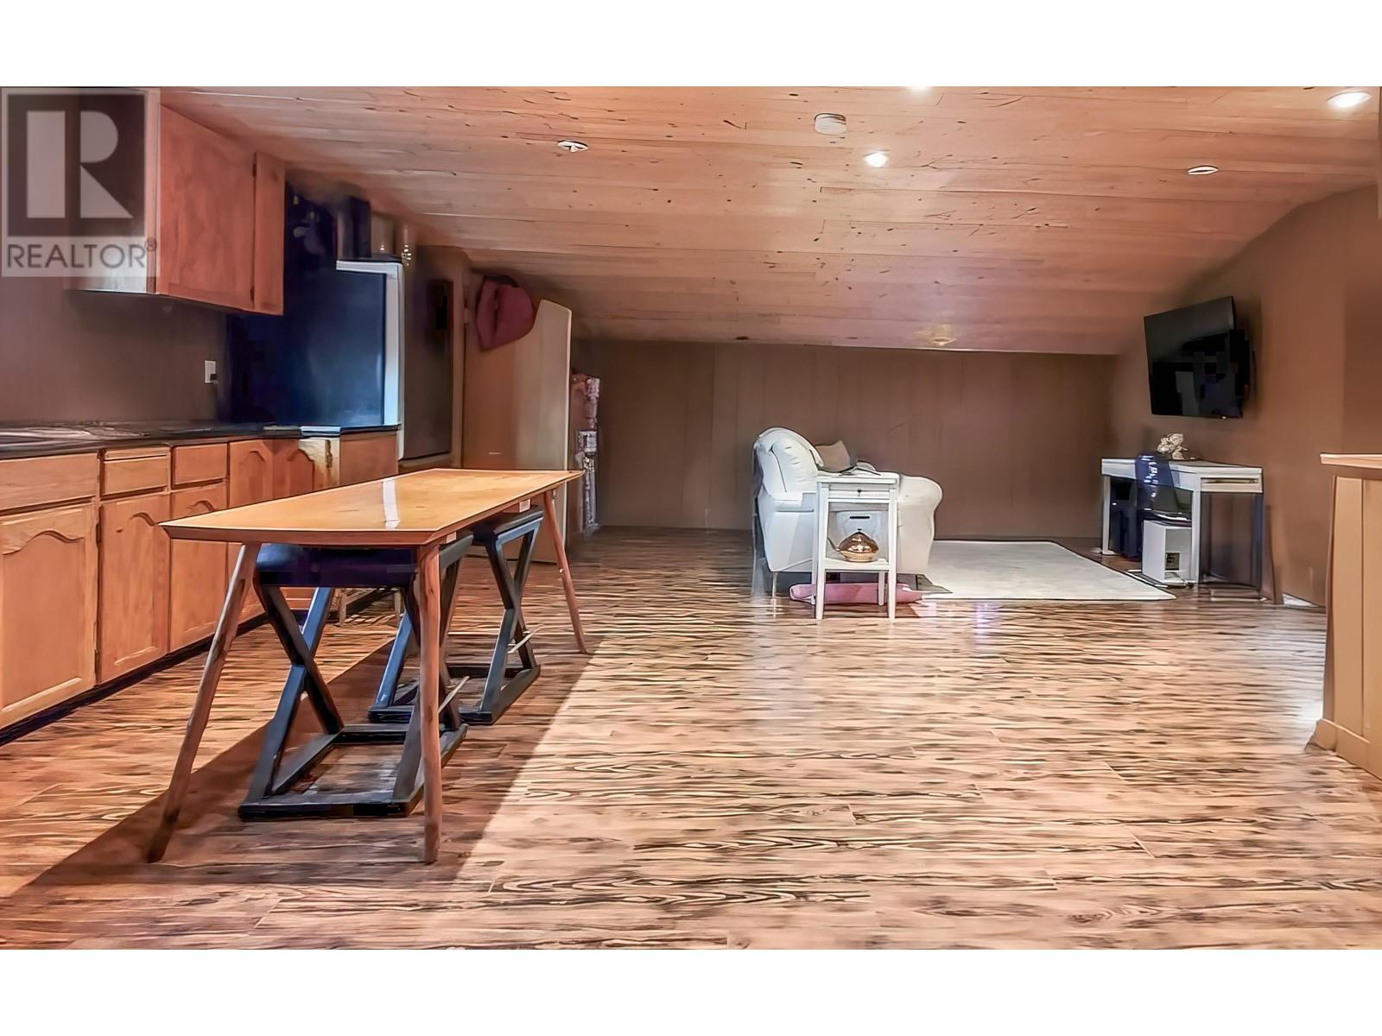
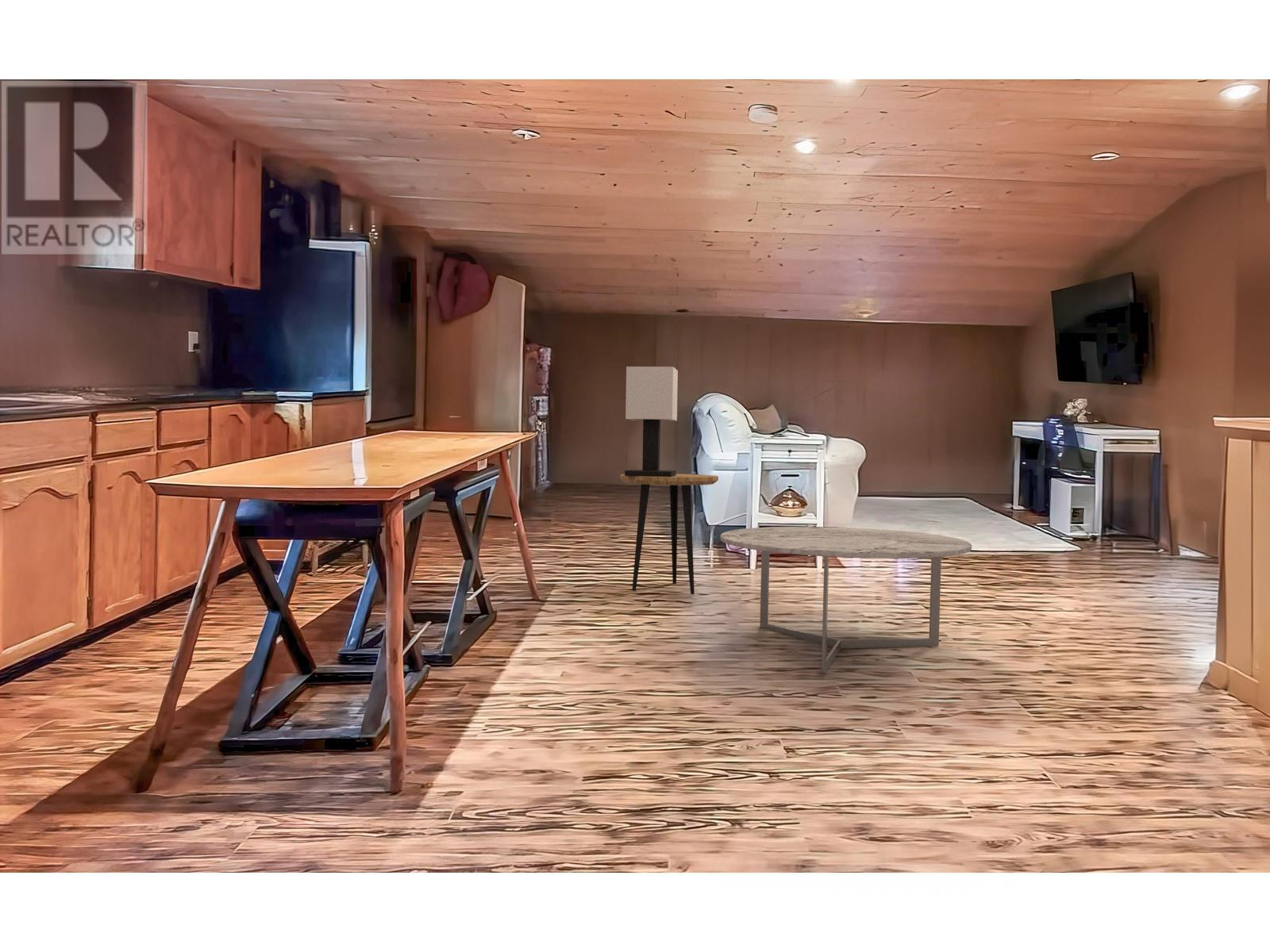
+ table lamp [624,366,679,477]
+ side table [619,473,719,595]
+ coffee table [719,526,972,674]
